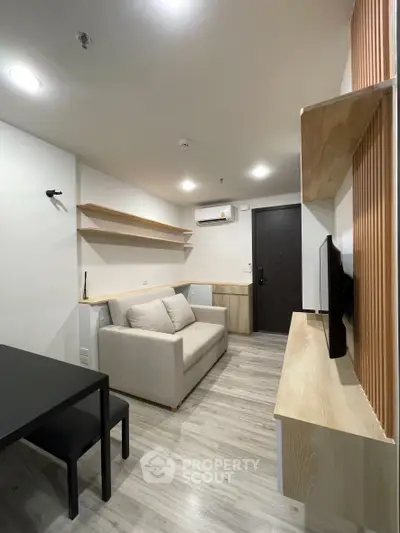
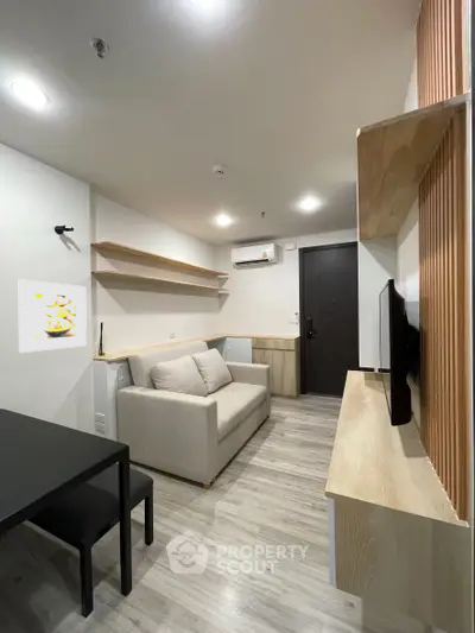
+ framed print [18,278,88,354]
